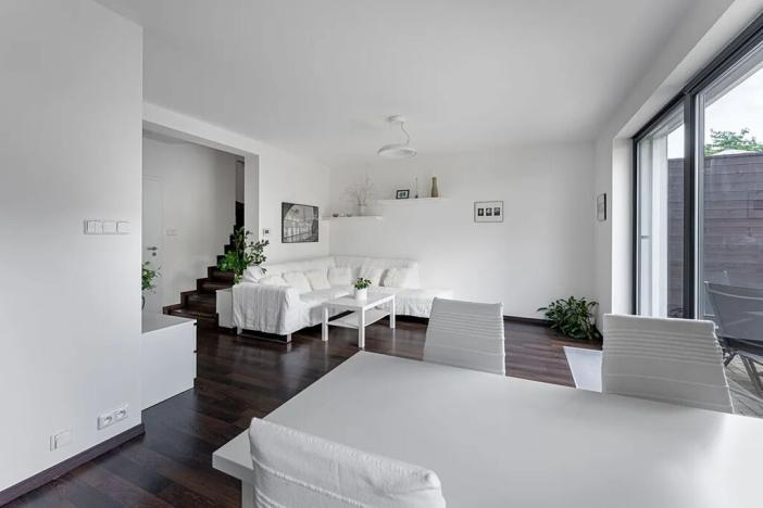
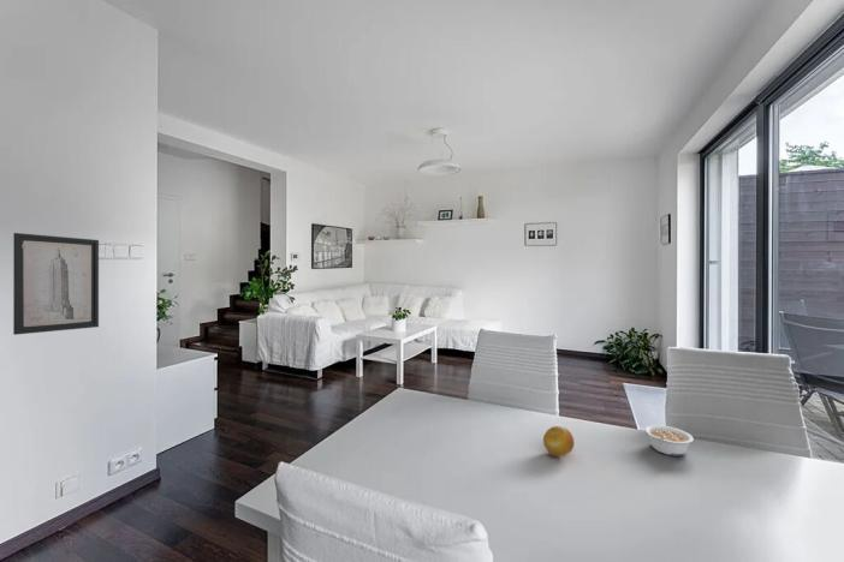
+ legume [643,424,695,458]
+ fruit [542,425,576,458]
+ wall art [12,232,100,336]
